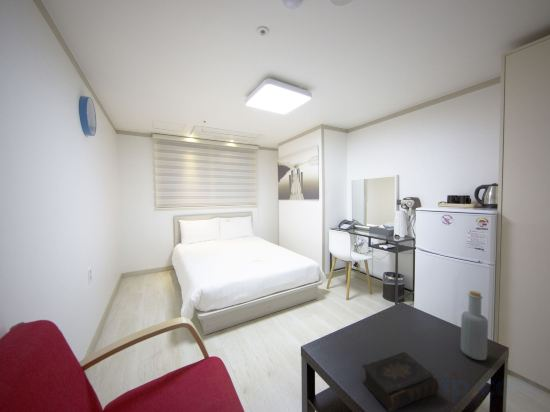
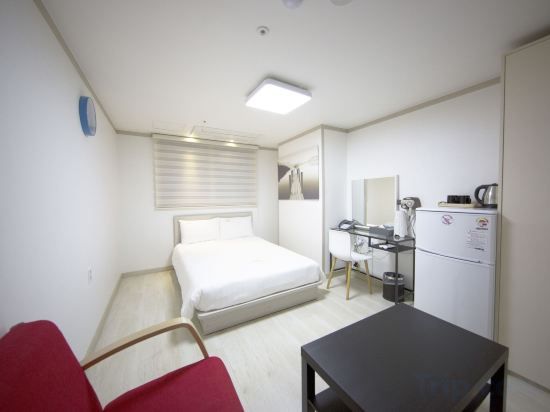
- book [361,351,440,412]
- bottle [460,290,489,361]
